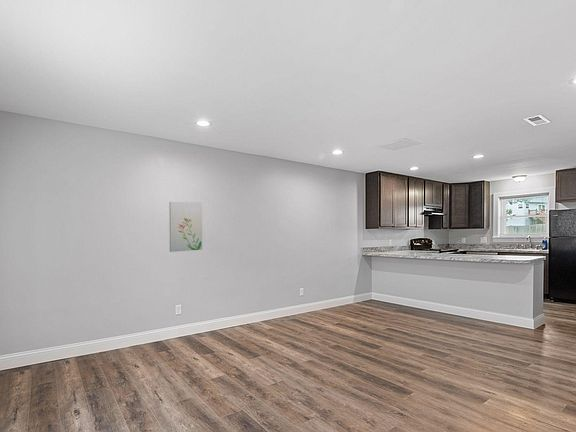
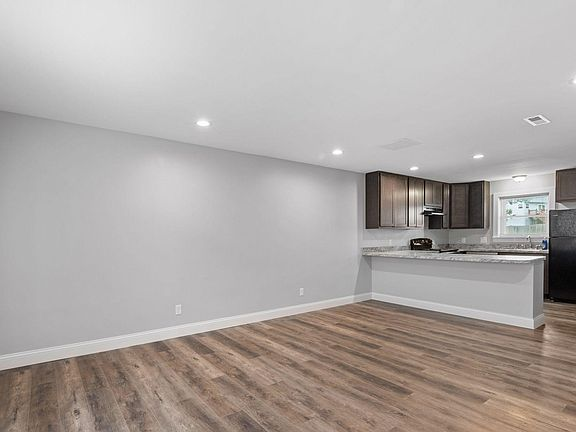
- wall art [168,201,203,253]
